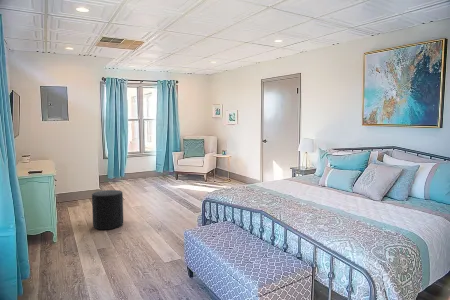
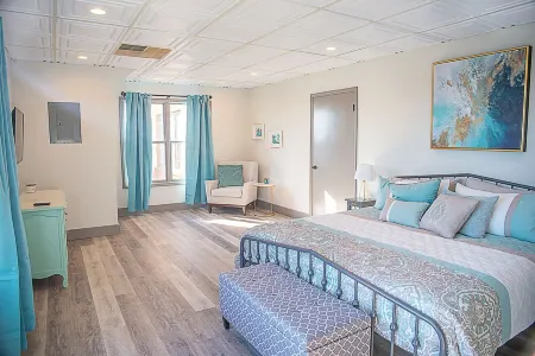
- stool [91,189,124,231]
